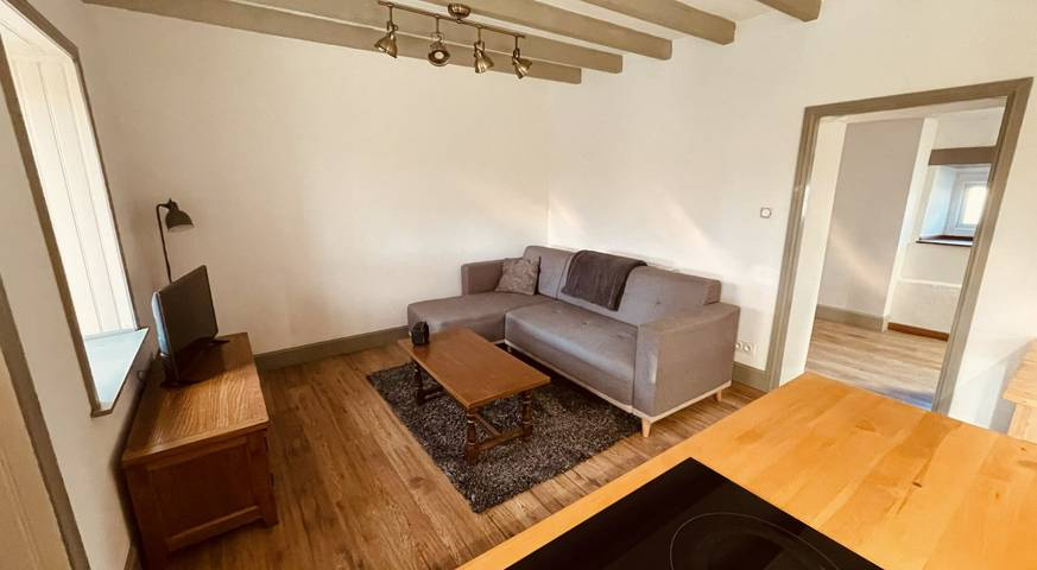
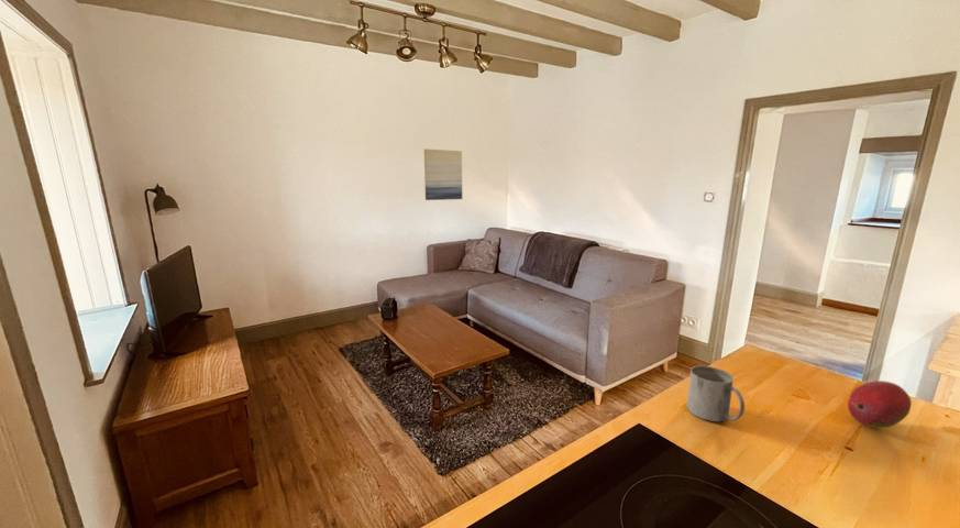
+ wall art [423,148,463,201]
+ mug [686,364,746,422]
+ fruit [847,380,913,429]
